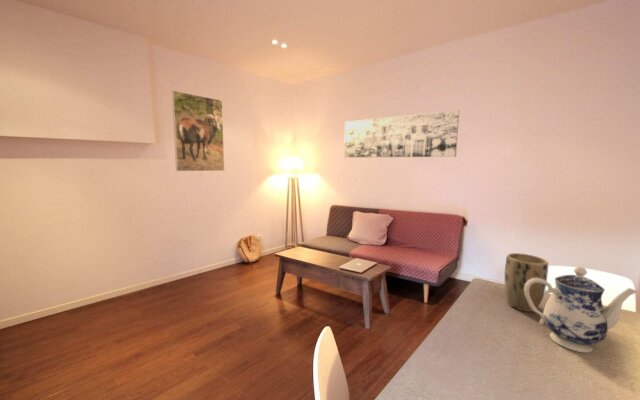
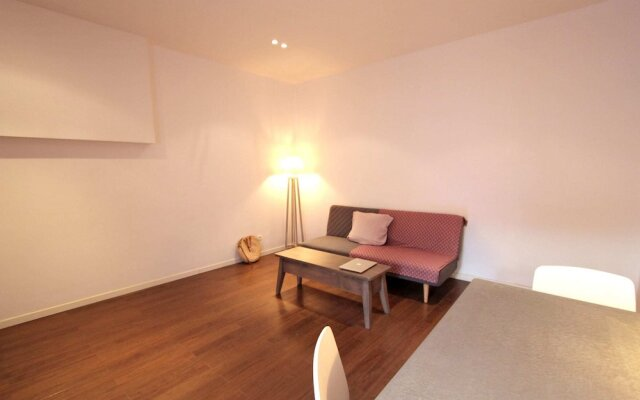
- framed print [171,90,225,172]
- wall art [343,109,460,158]
- teapot [524,266,638,353]
- plant pot [504,252,549,313]
